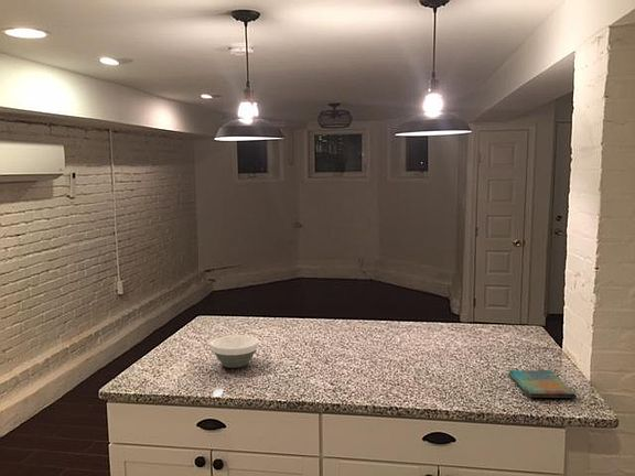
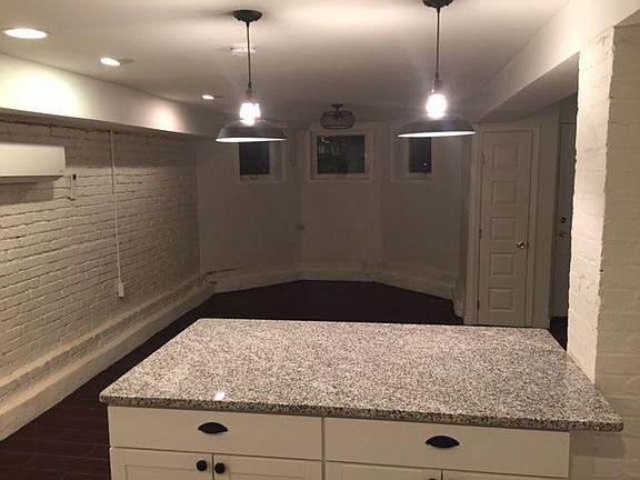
- dish towel [507,368,578,399]
- bowl [211,334,259,369]
